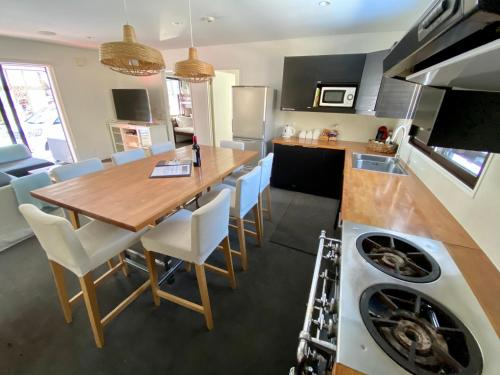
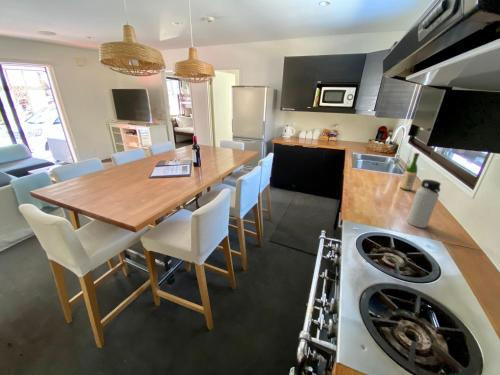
+ water bottle [406,179,442,229]
+ wine bottle [400,152,420,192]
